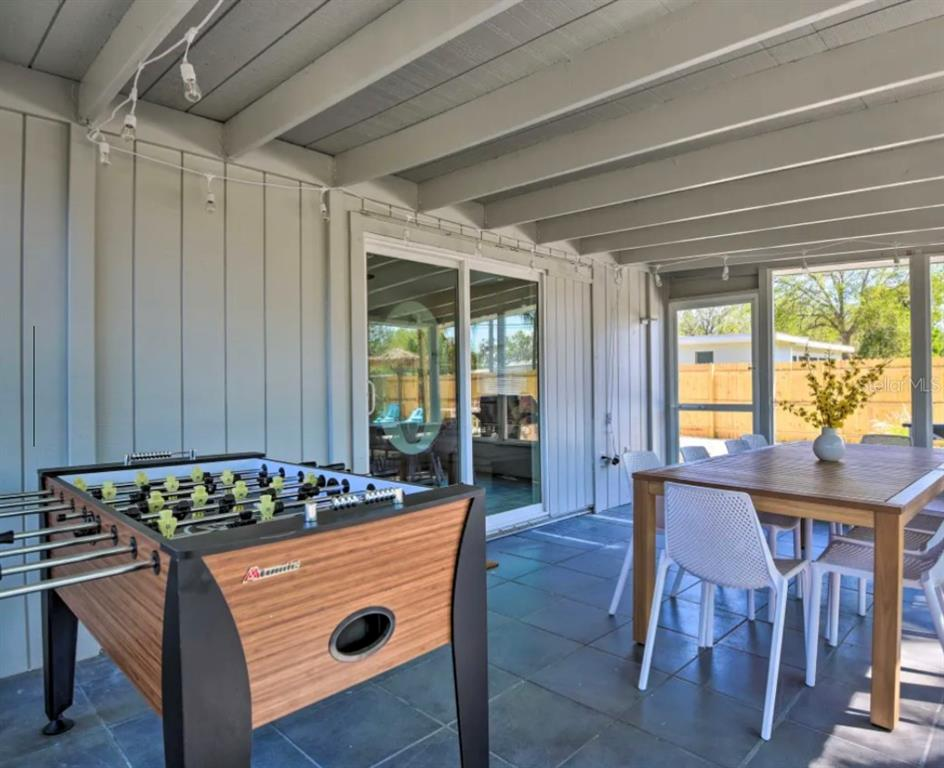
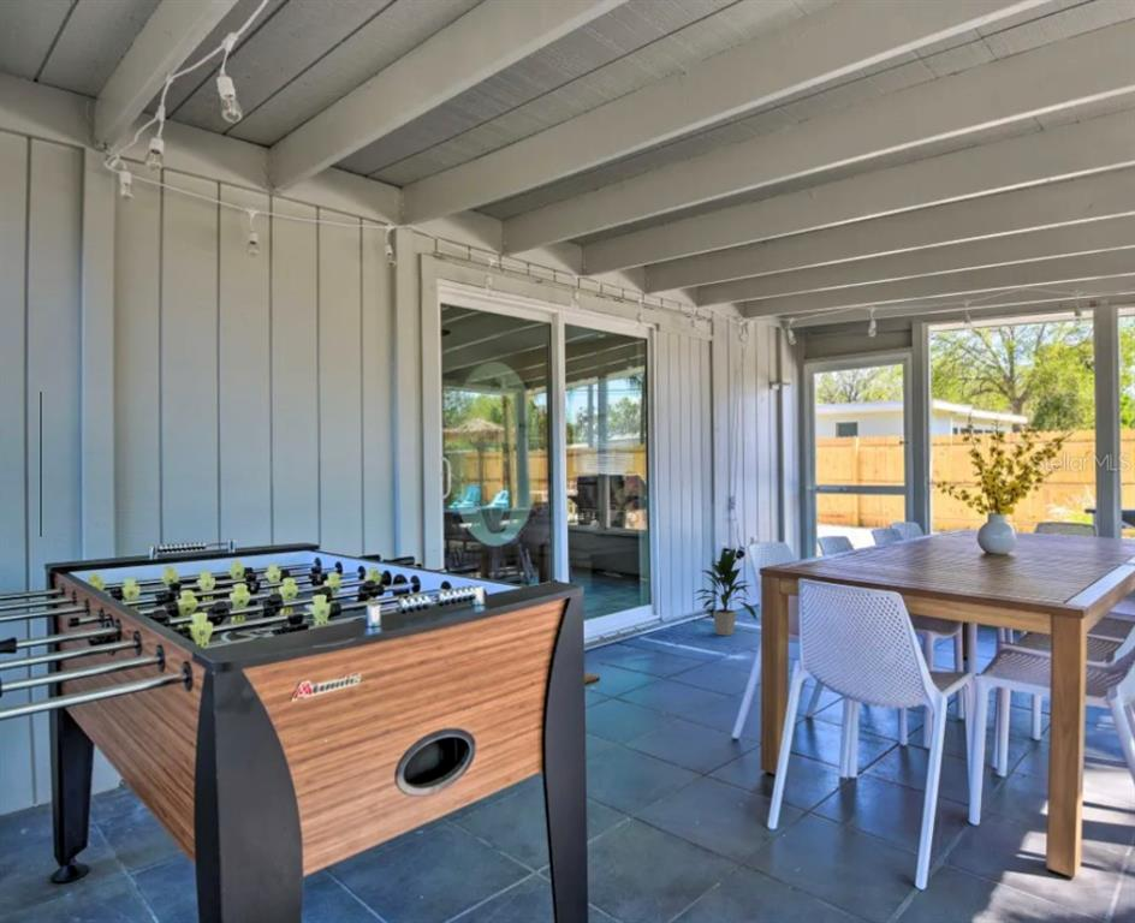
+ indoor plant [694,547,759,637]
